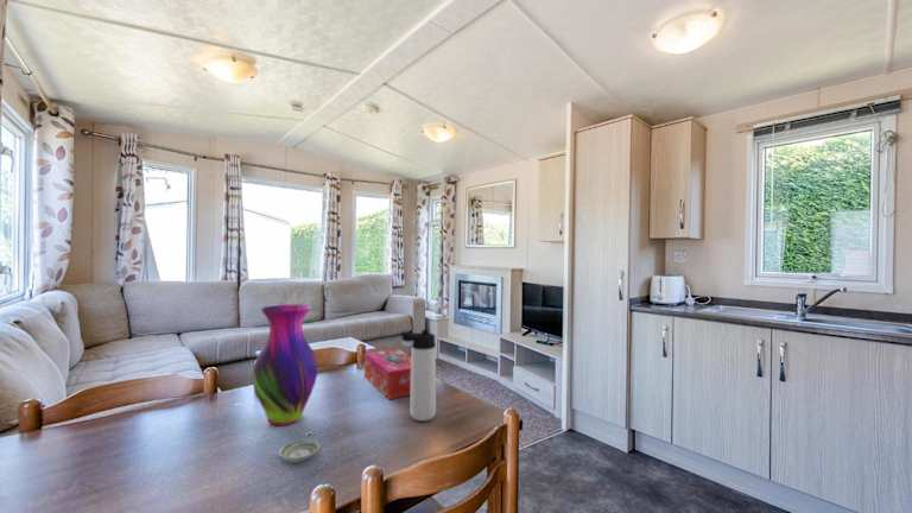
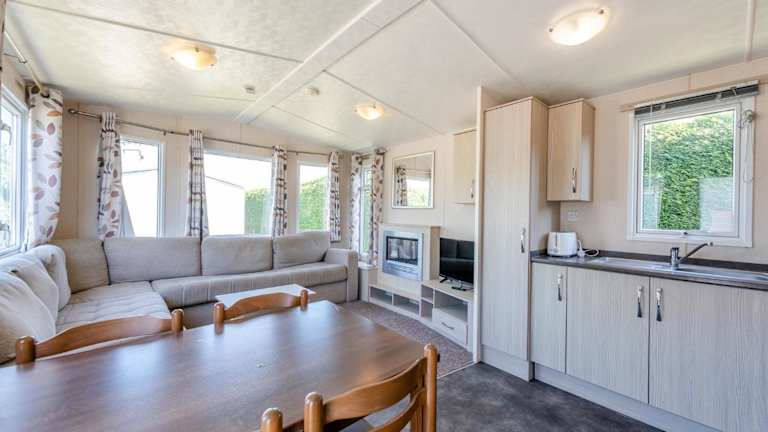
- saucer [278,438,321,463]
- tissue box [363,348,411,400]
- thermos bottle [399,329,437,423]
- vase [251,304,318,426]
